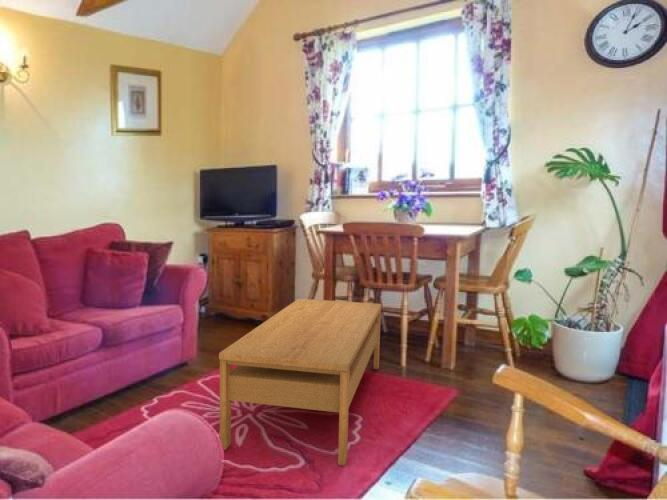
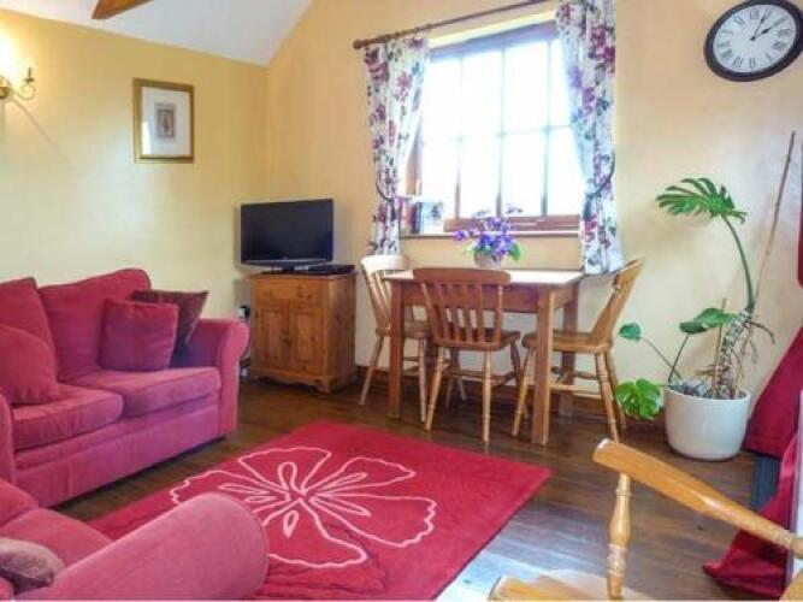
- coffee table [218,298,382,466]
